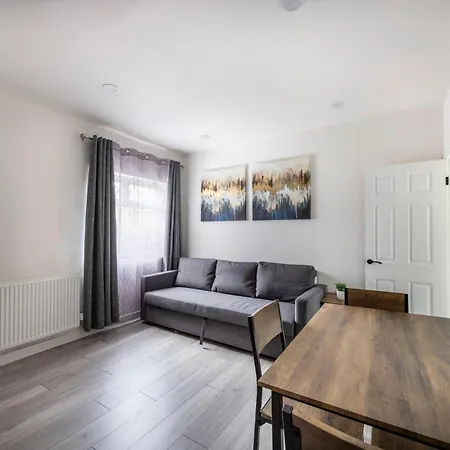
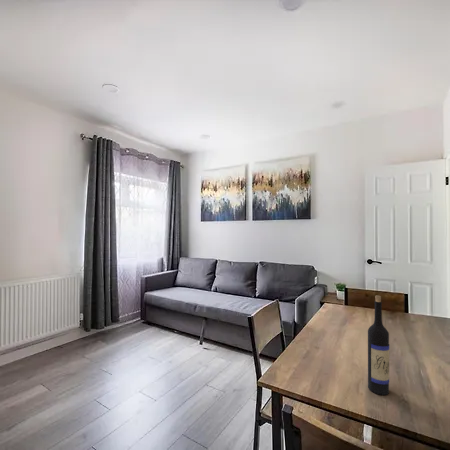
+ wine bottle [367,295,390,396]
